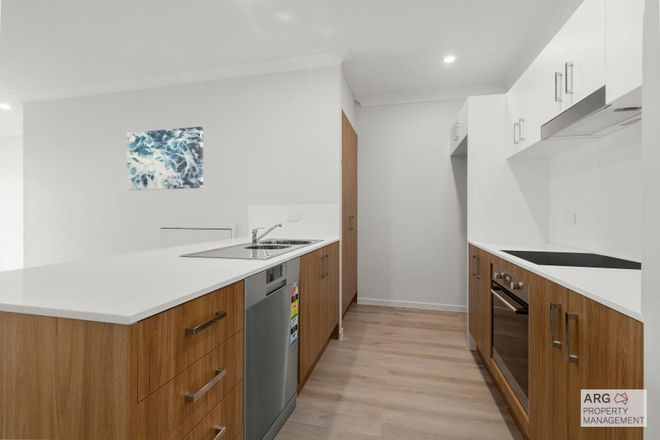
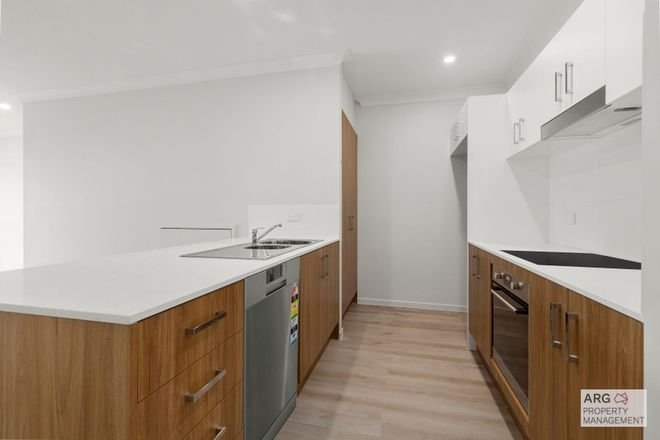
- wall art [126,126,204,191]
